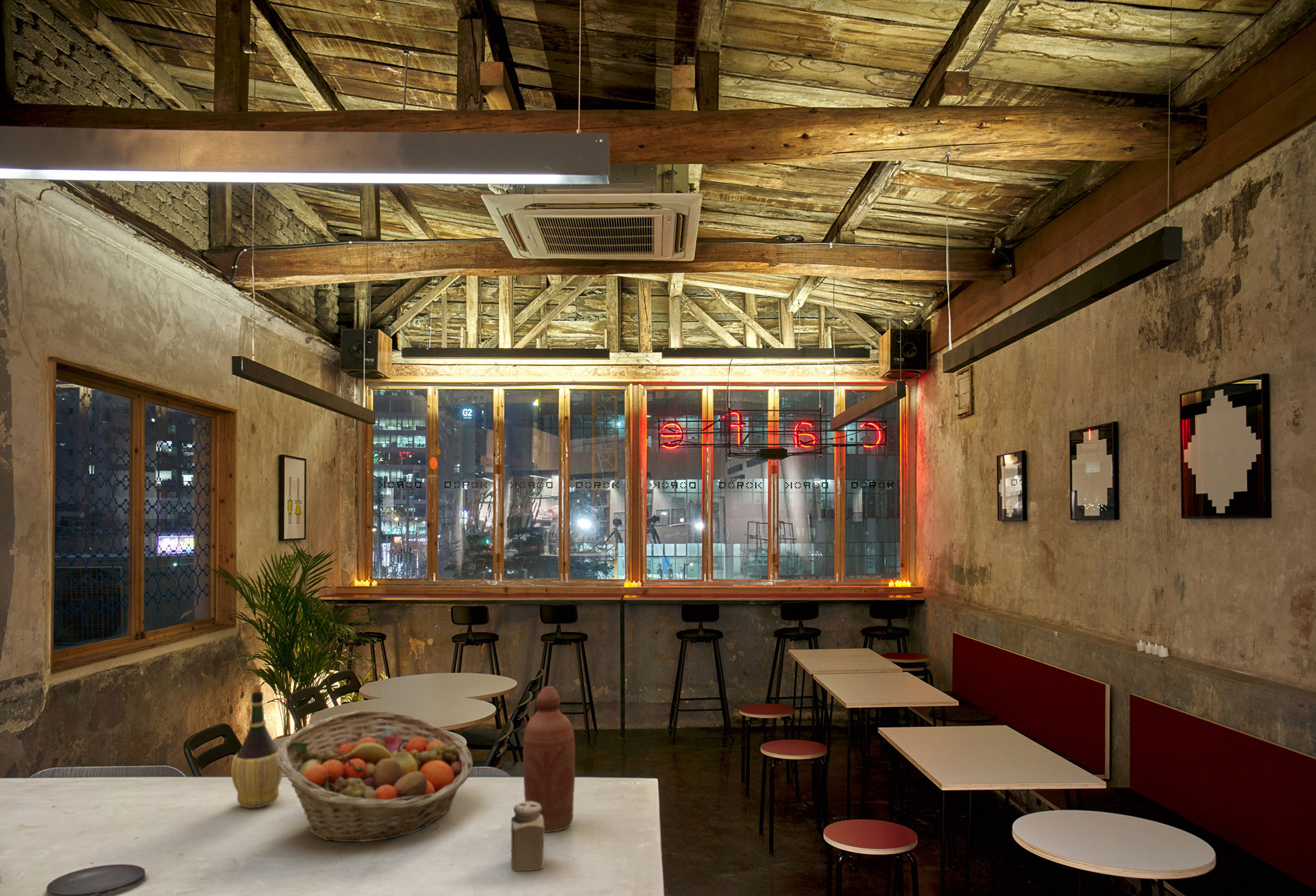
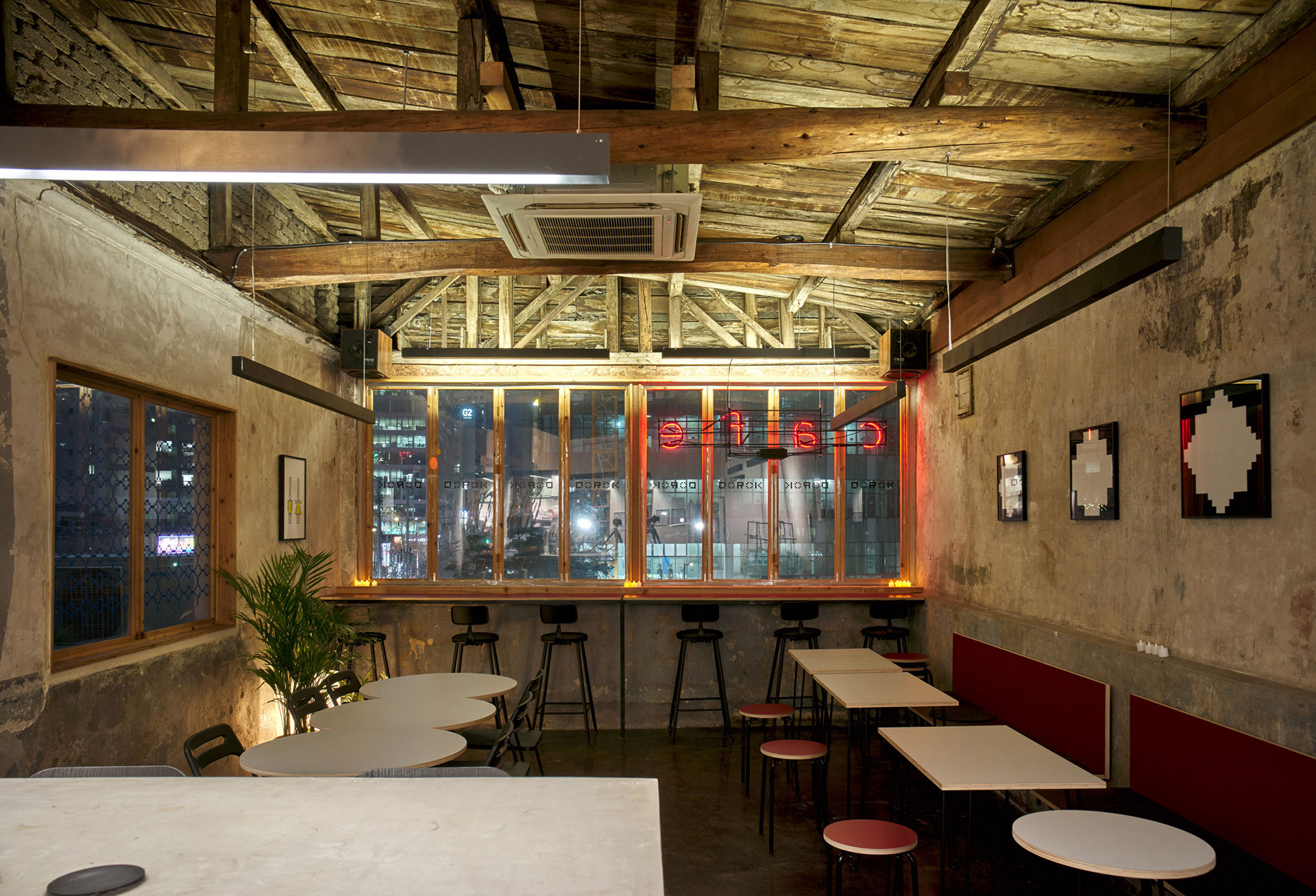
- fruit basket [276,710,474,843]
- bottle [522,686,576,833]
- wine bottle [230,683,284,809]
- salt shaker [511,801,545,872]
